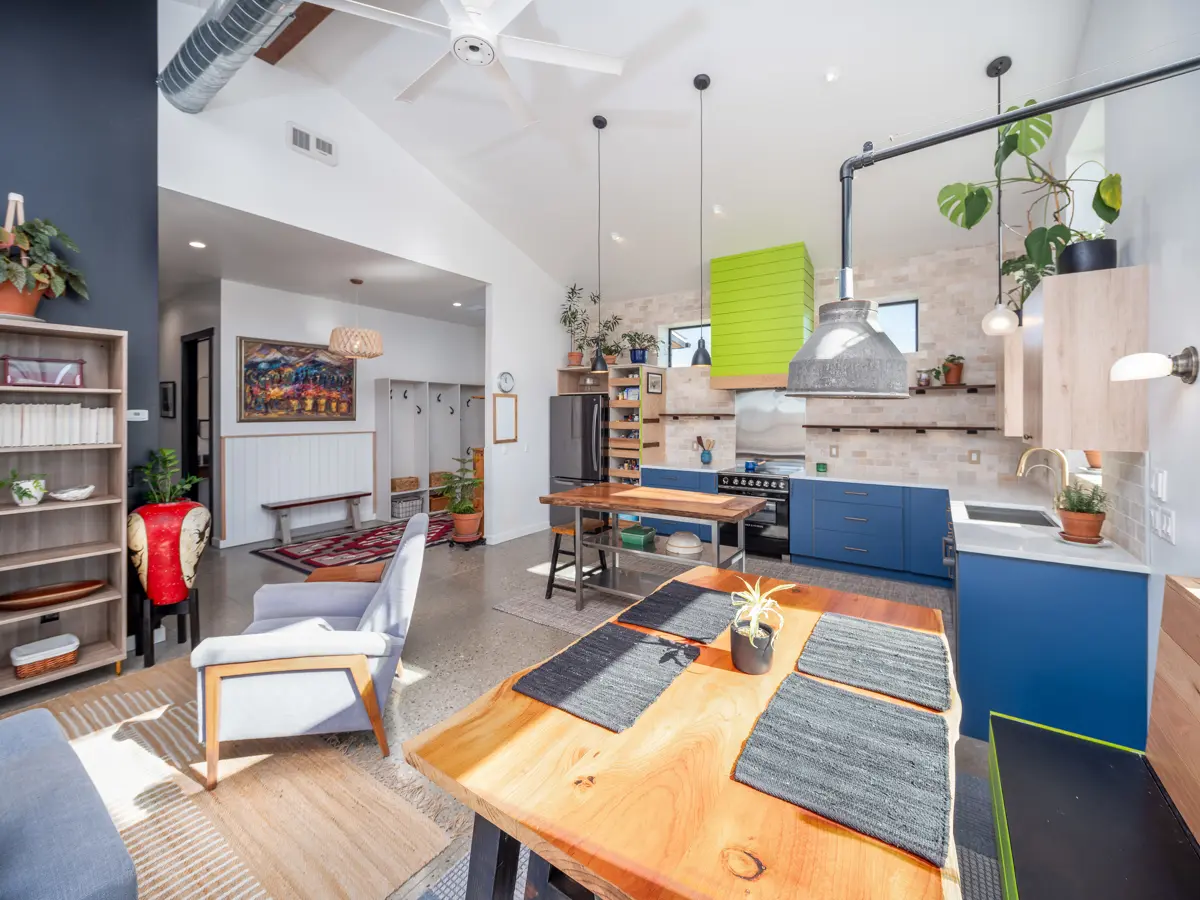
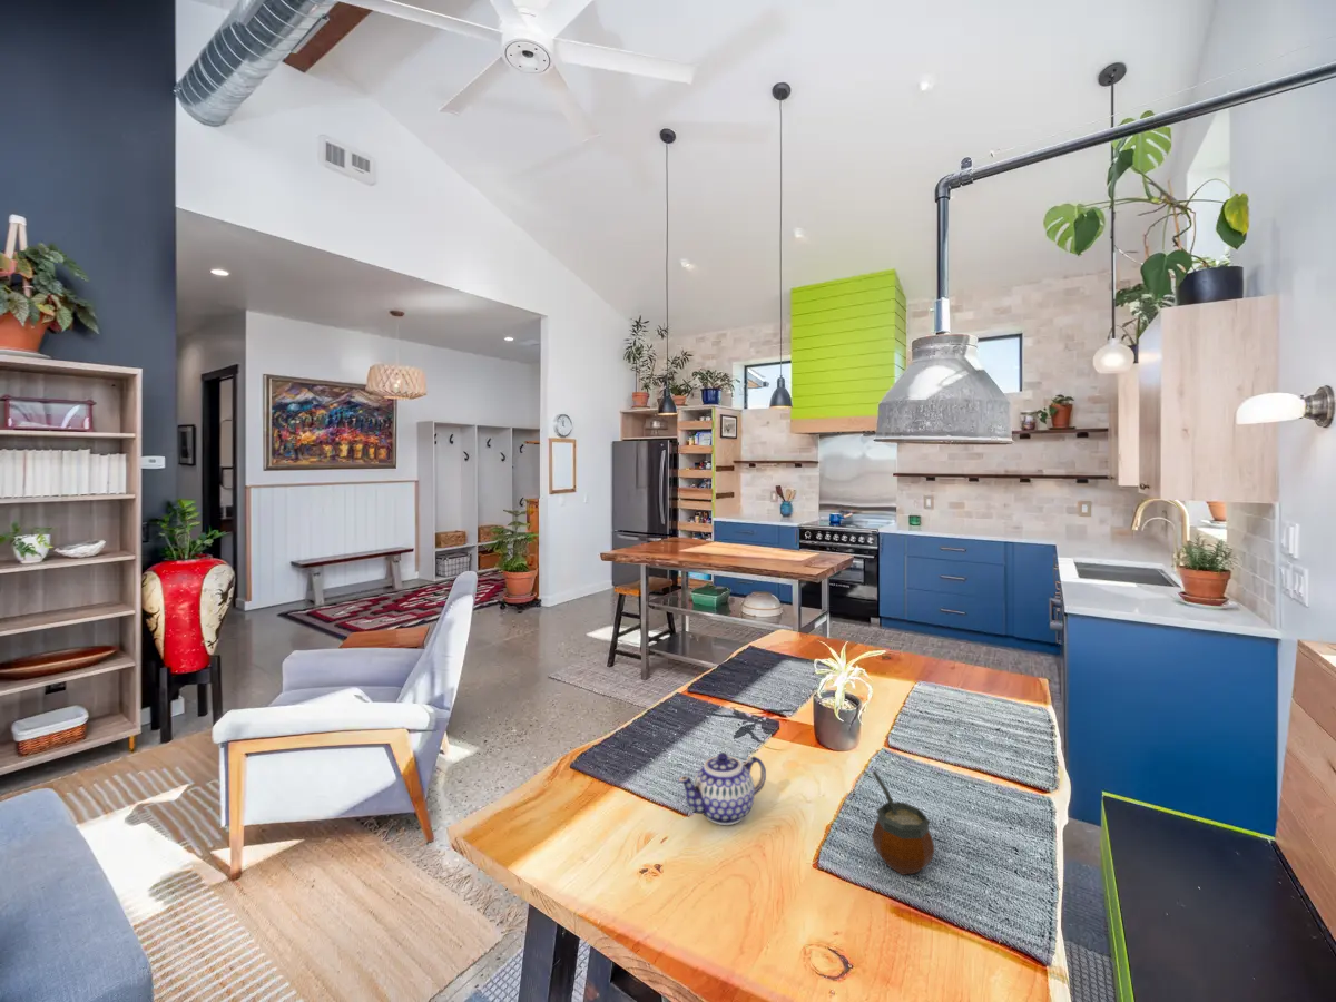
+ teapot [677,752,767,826]
+ gourd [871,769,935,876]
